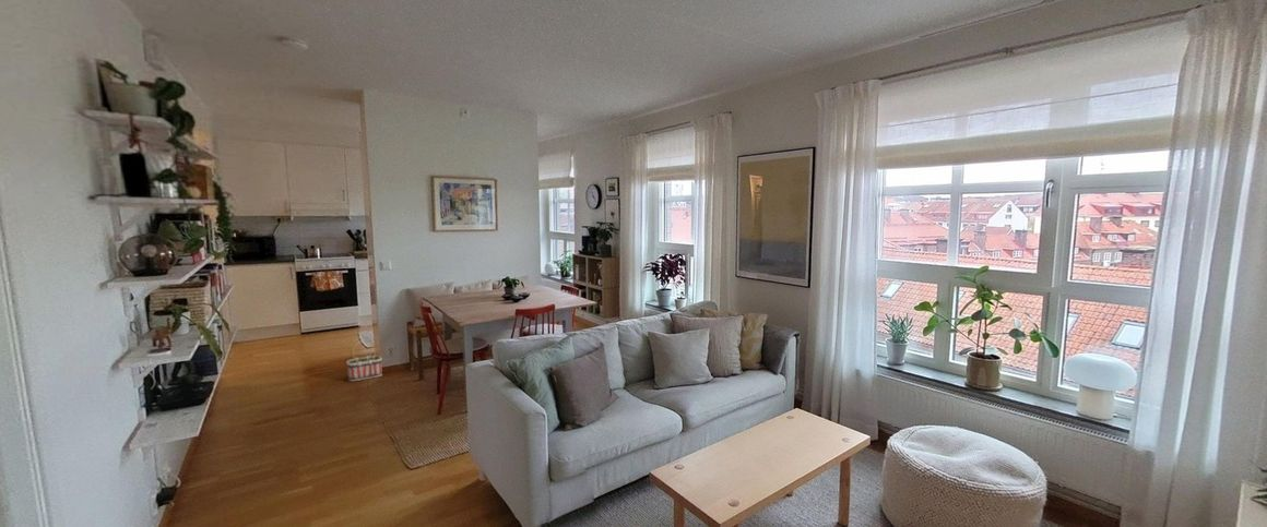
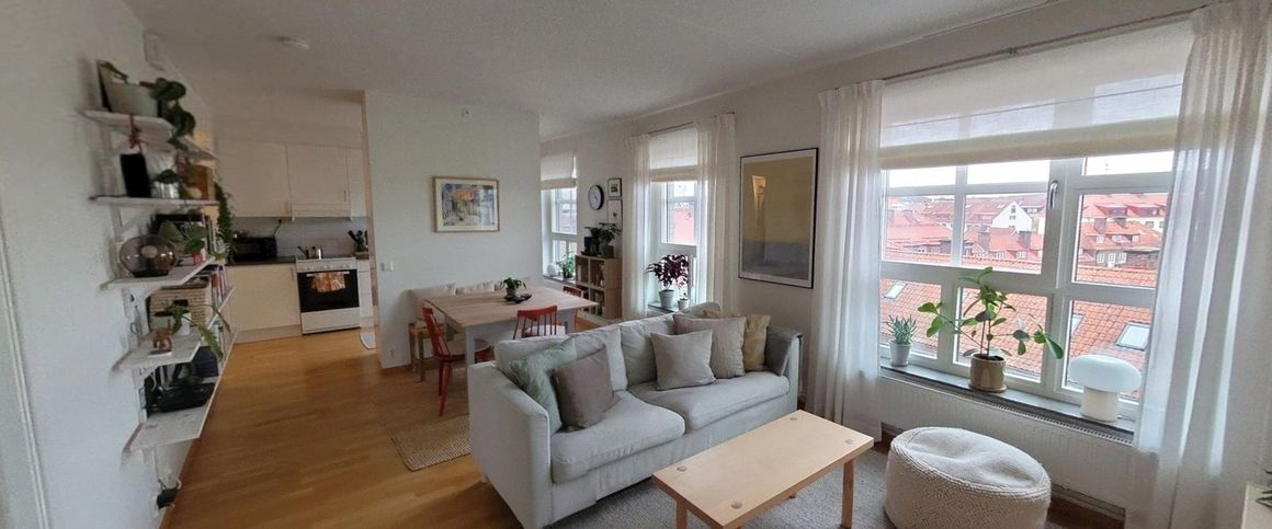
- basket [345,335,383,382]
